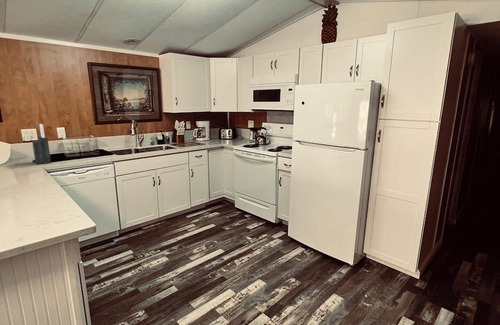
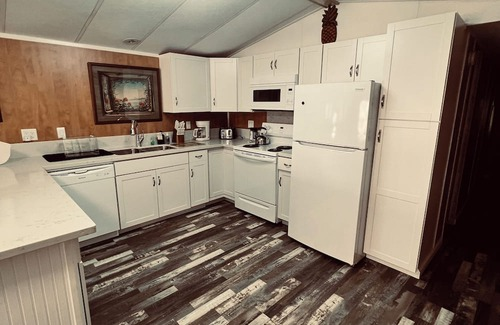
- knife block [31,123,52,165]
